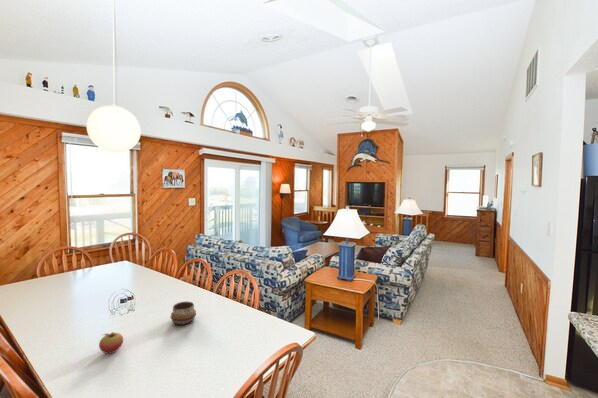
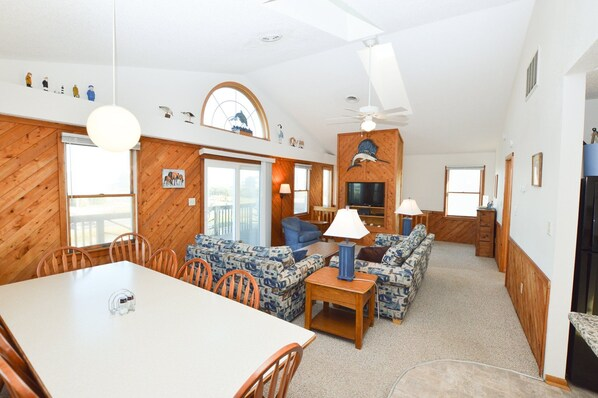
- decorative bowl [170,301,197,326]
- fruit [98,331,124,355]
